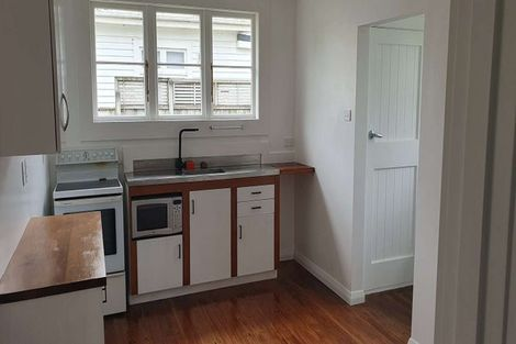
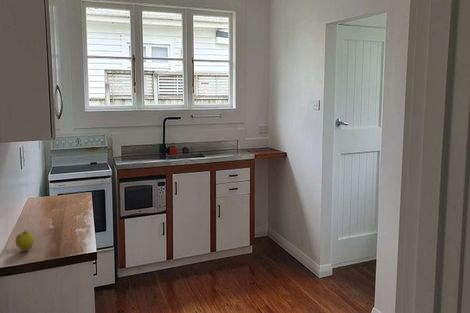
+ apple [15,229,35,252]
